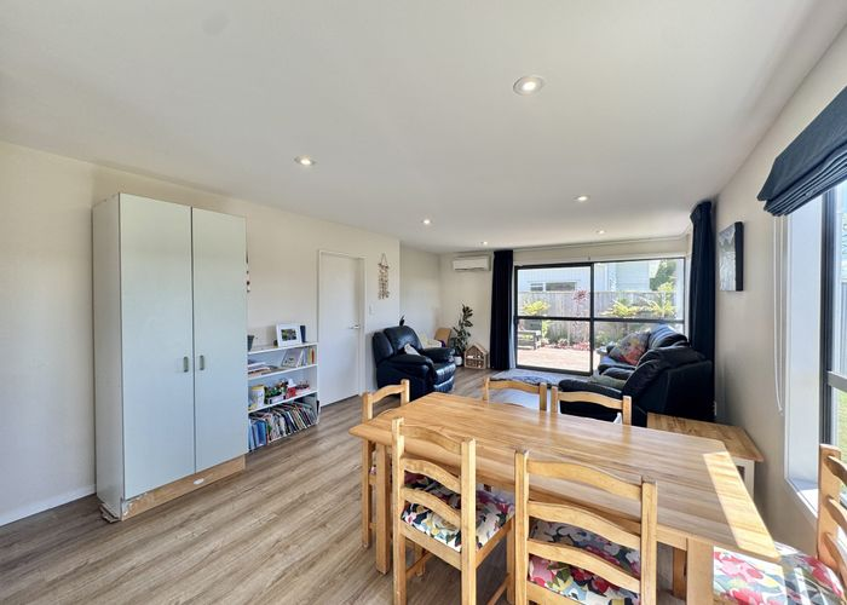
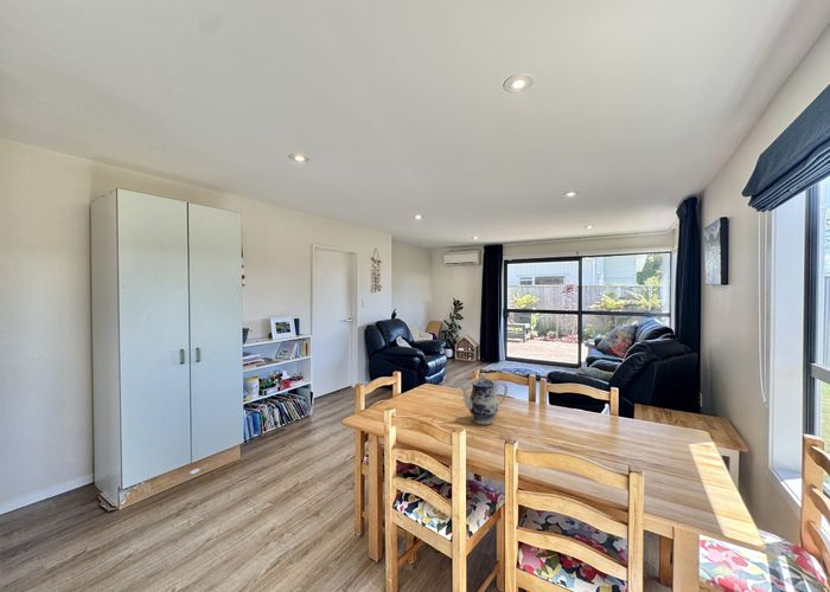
+ teapot [456,372,509,425]
